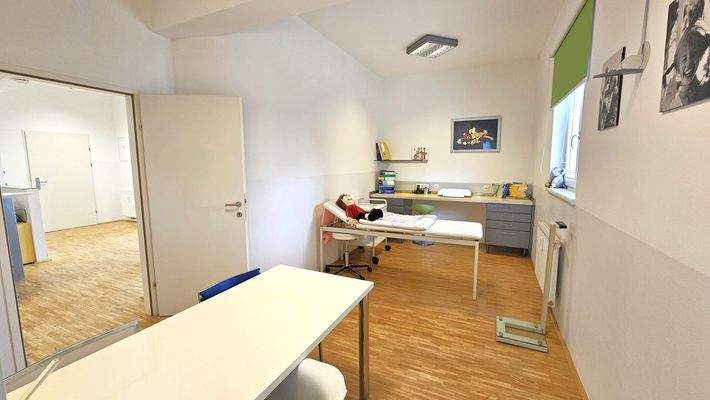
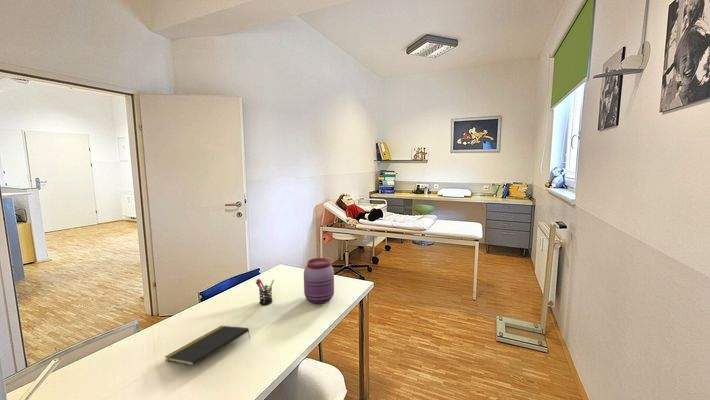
+ jar [303,257,335,305]
+ pen holder [255,278,275,306]
+ notepad [164,325,251,367]
